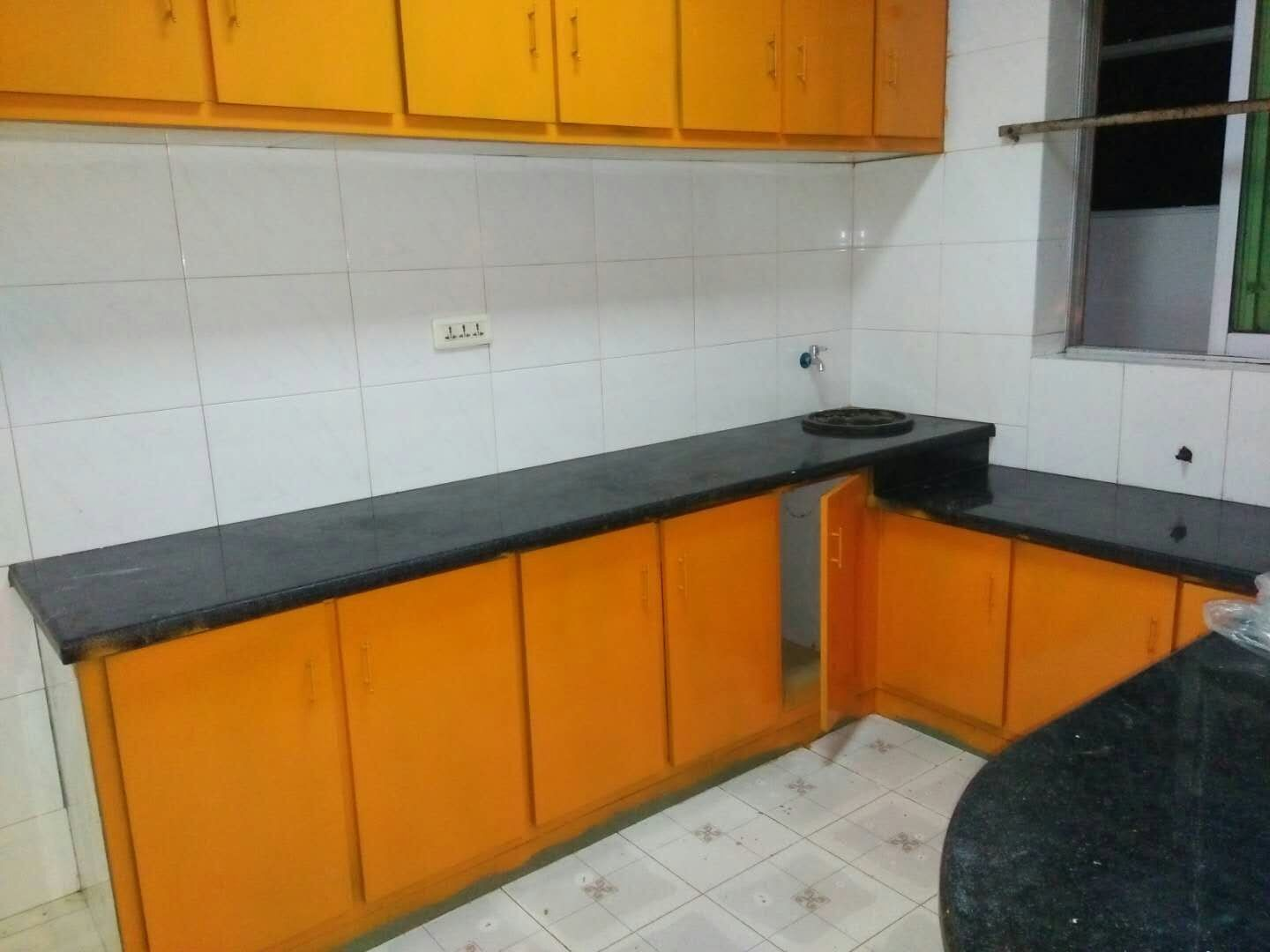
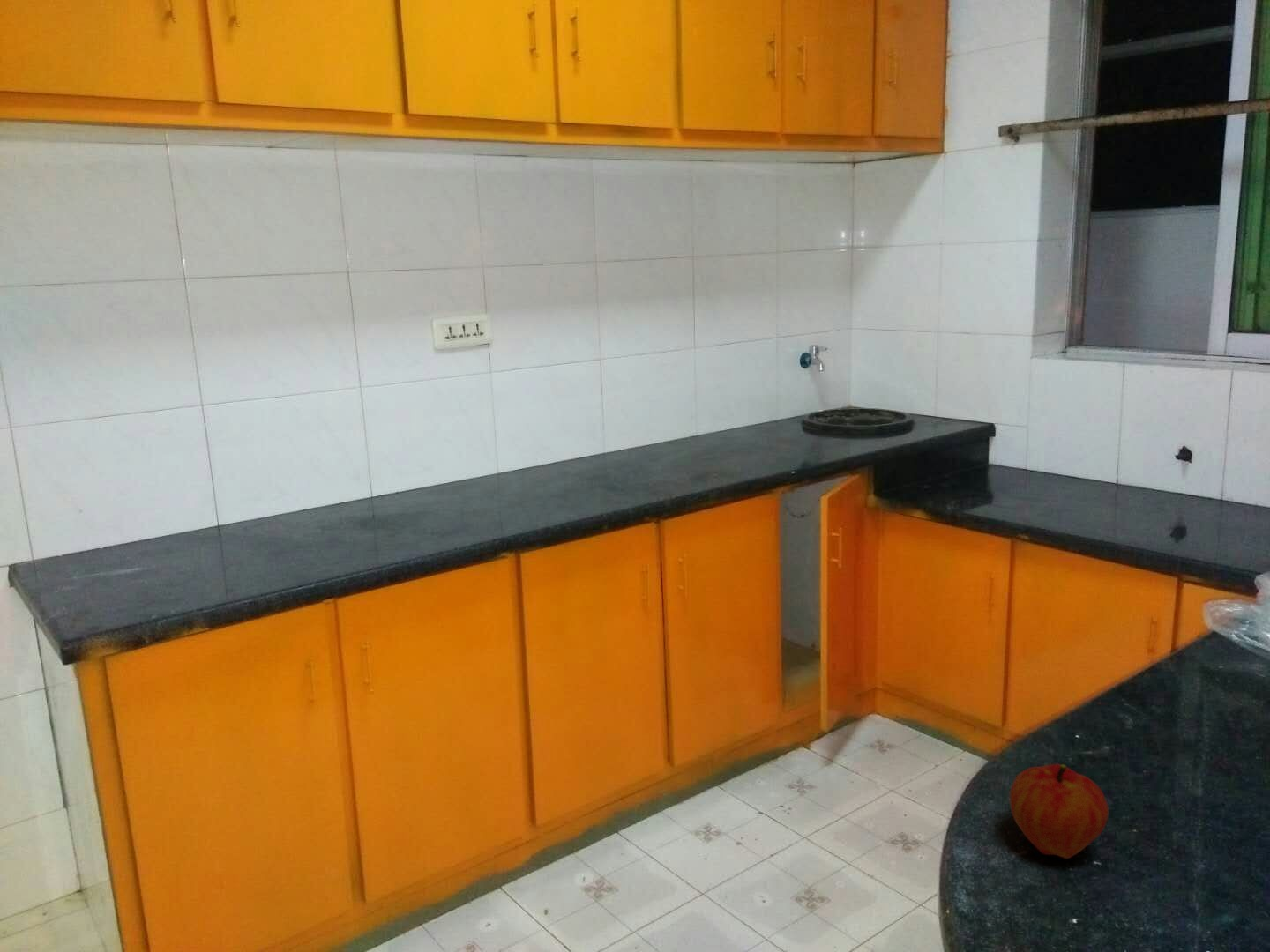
+ fruit [1008,763,1109,859]
